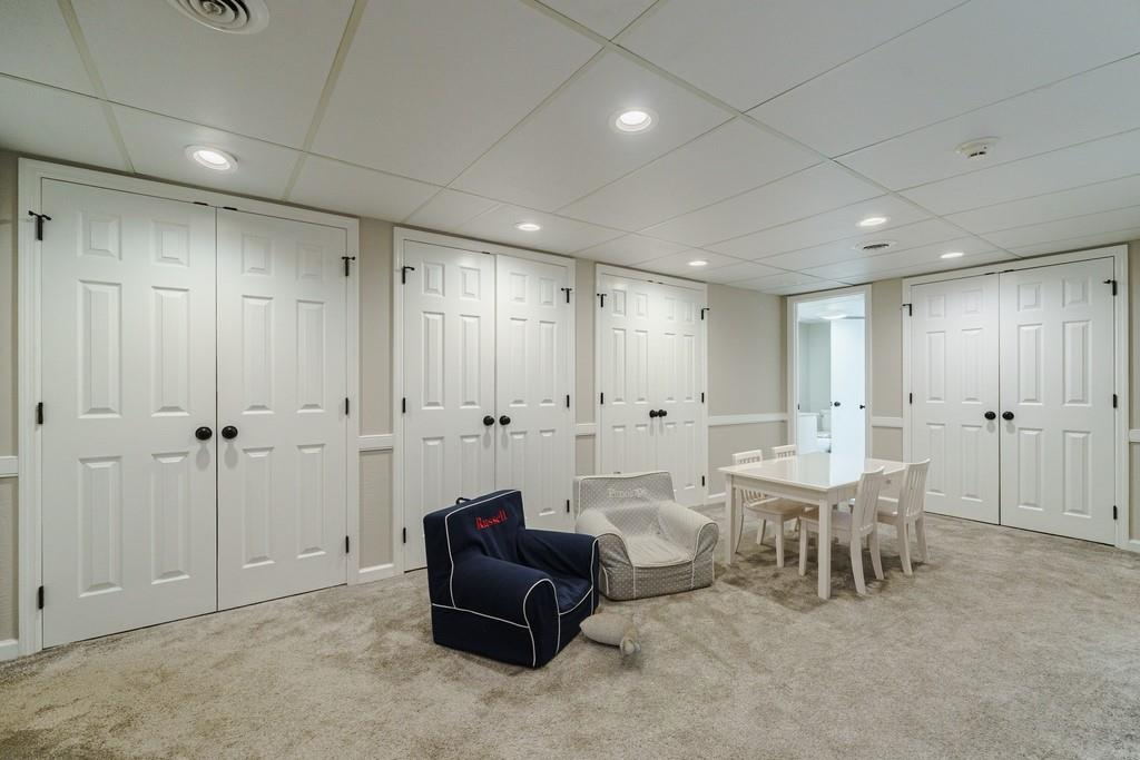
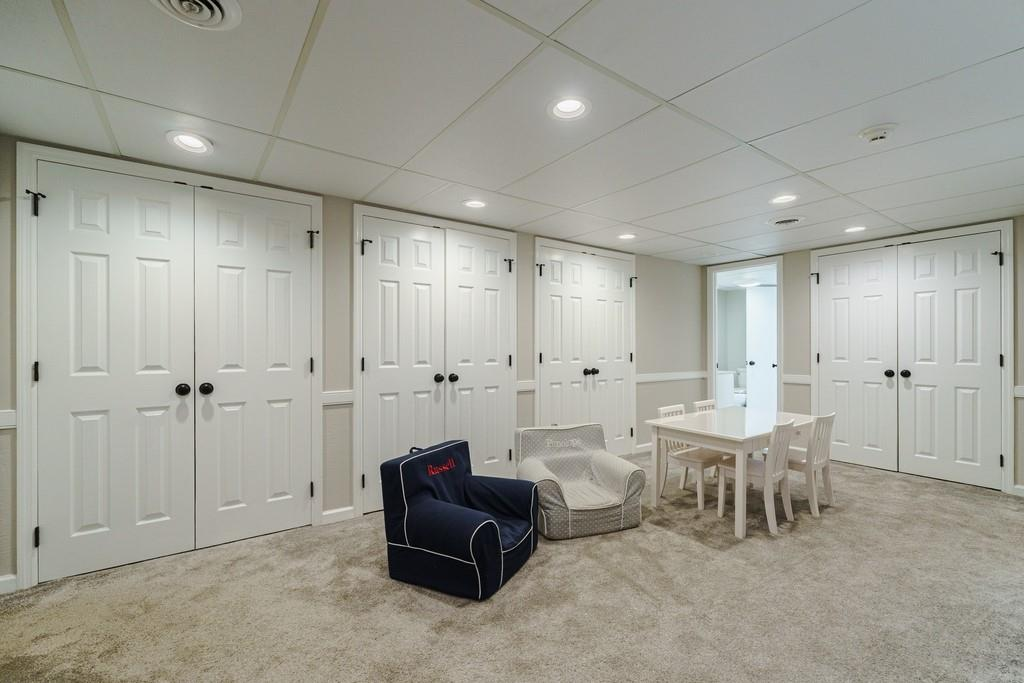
- plush toy [579,604,642,655]
